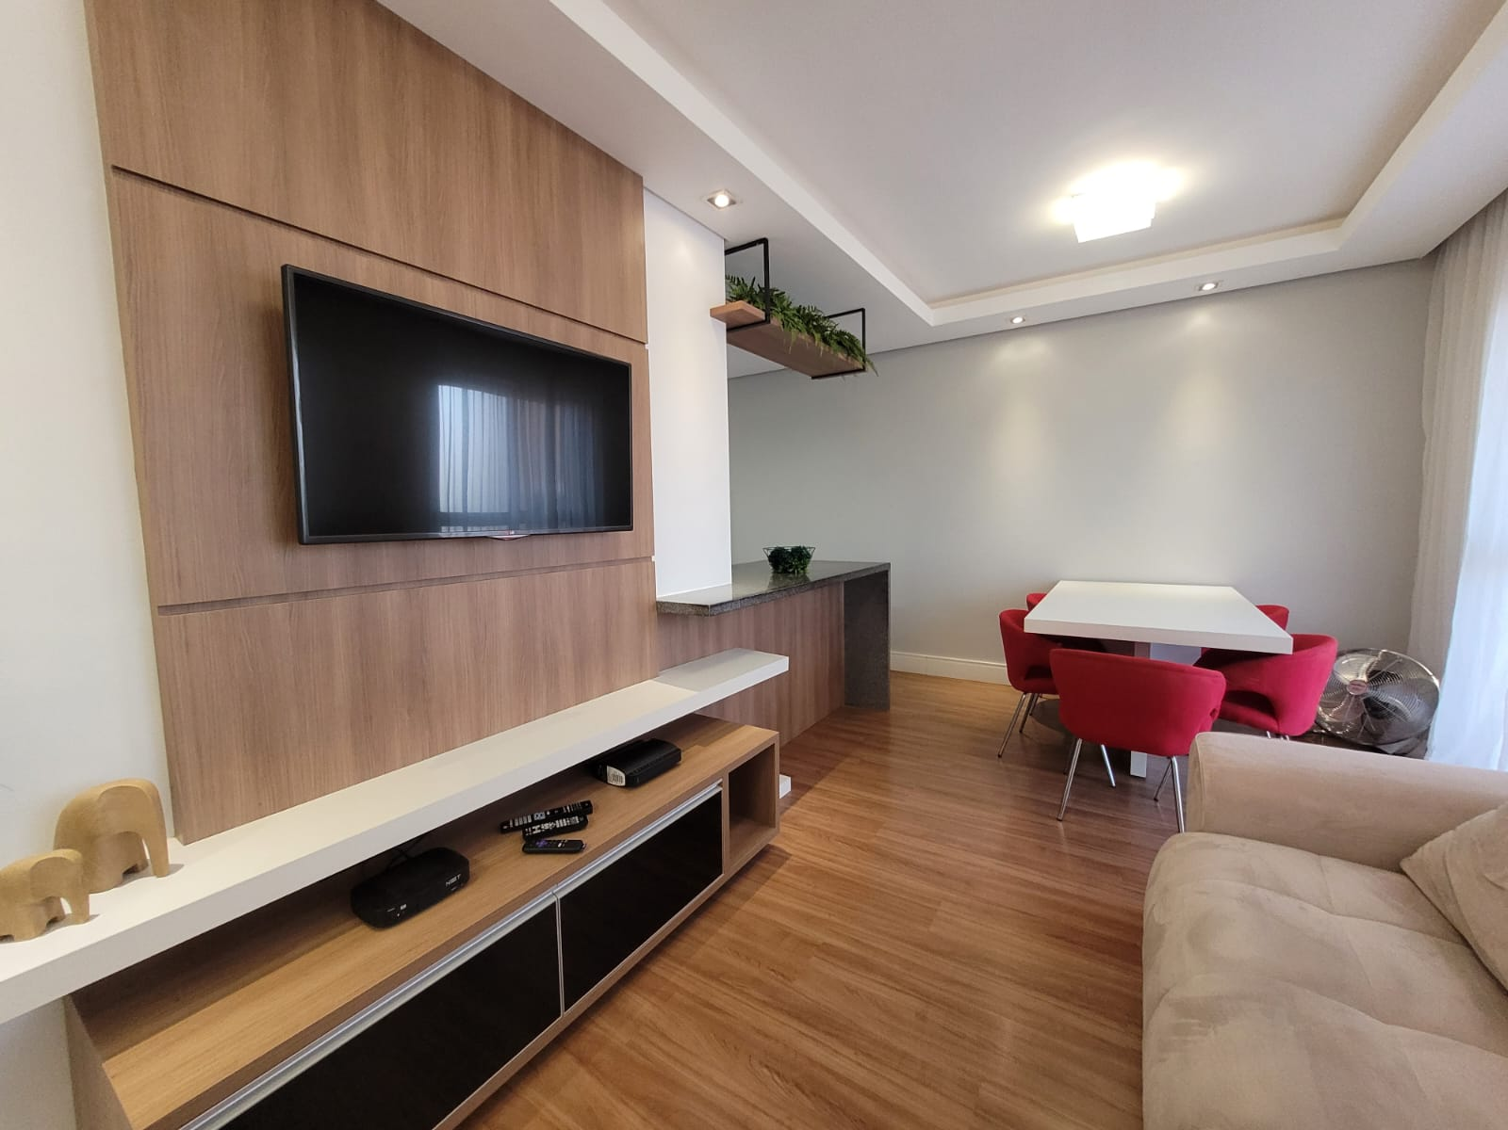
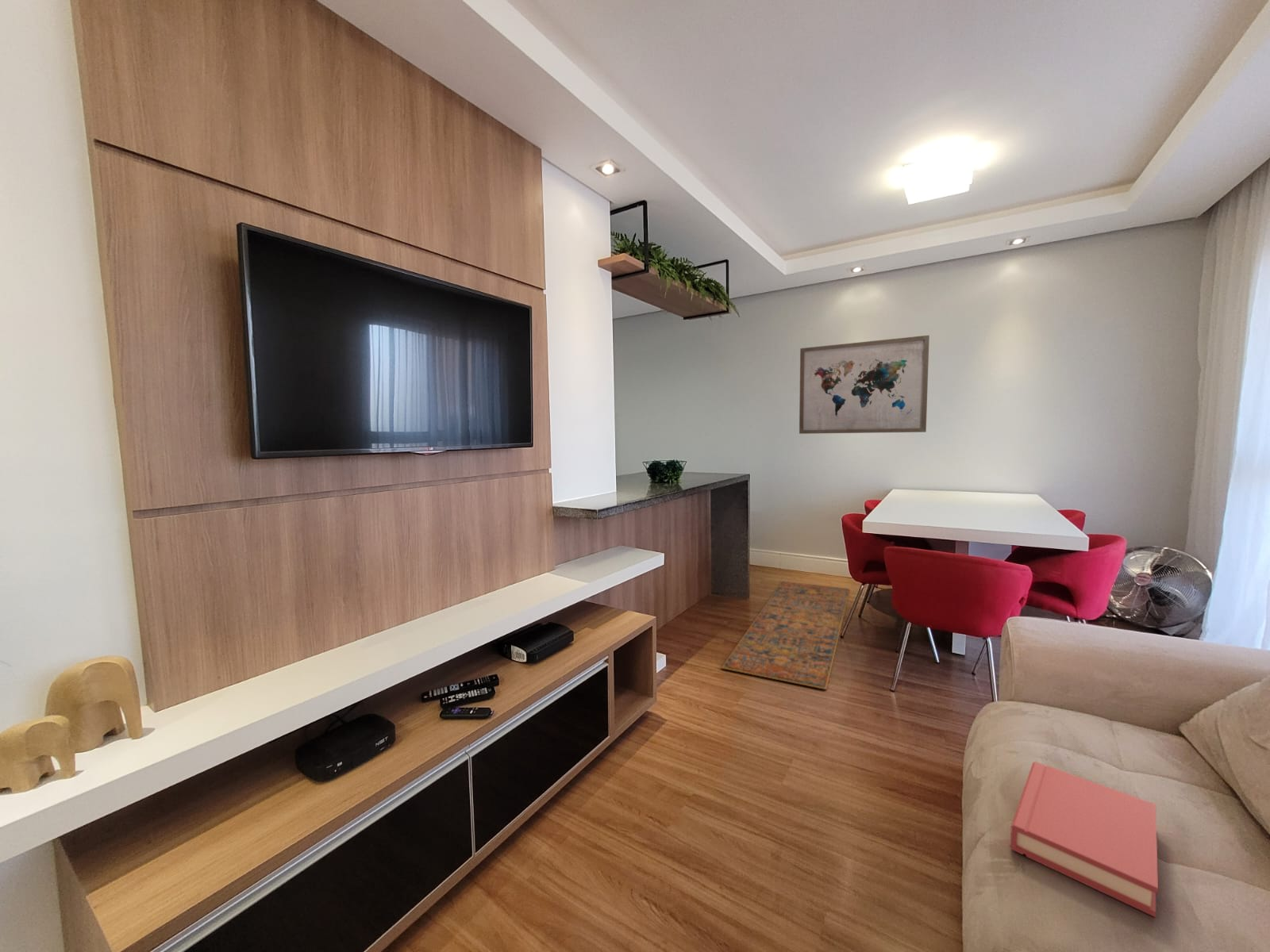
+ wall art [799,335,930,435]
+ hardback book [1010,761,1159,918]
+ rug [721,581,851,690]
